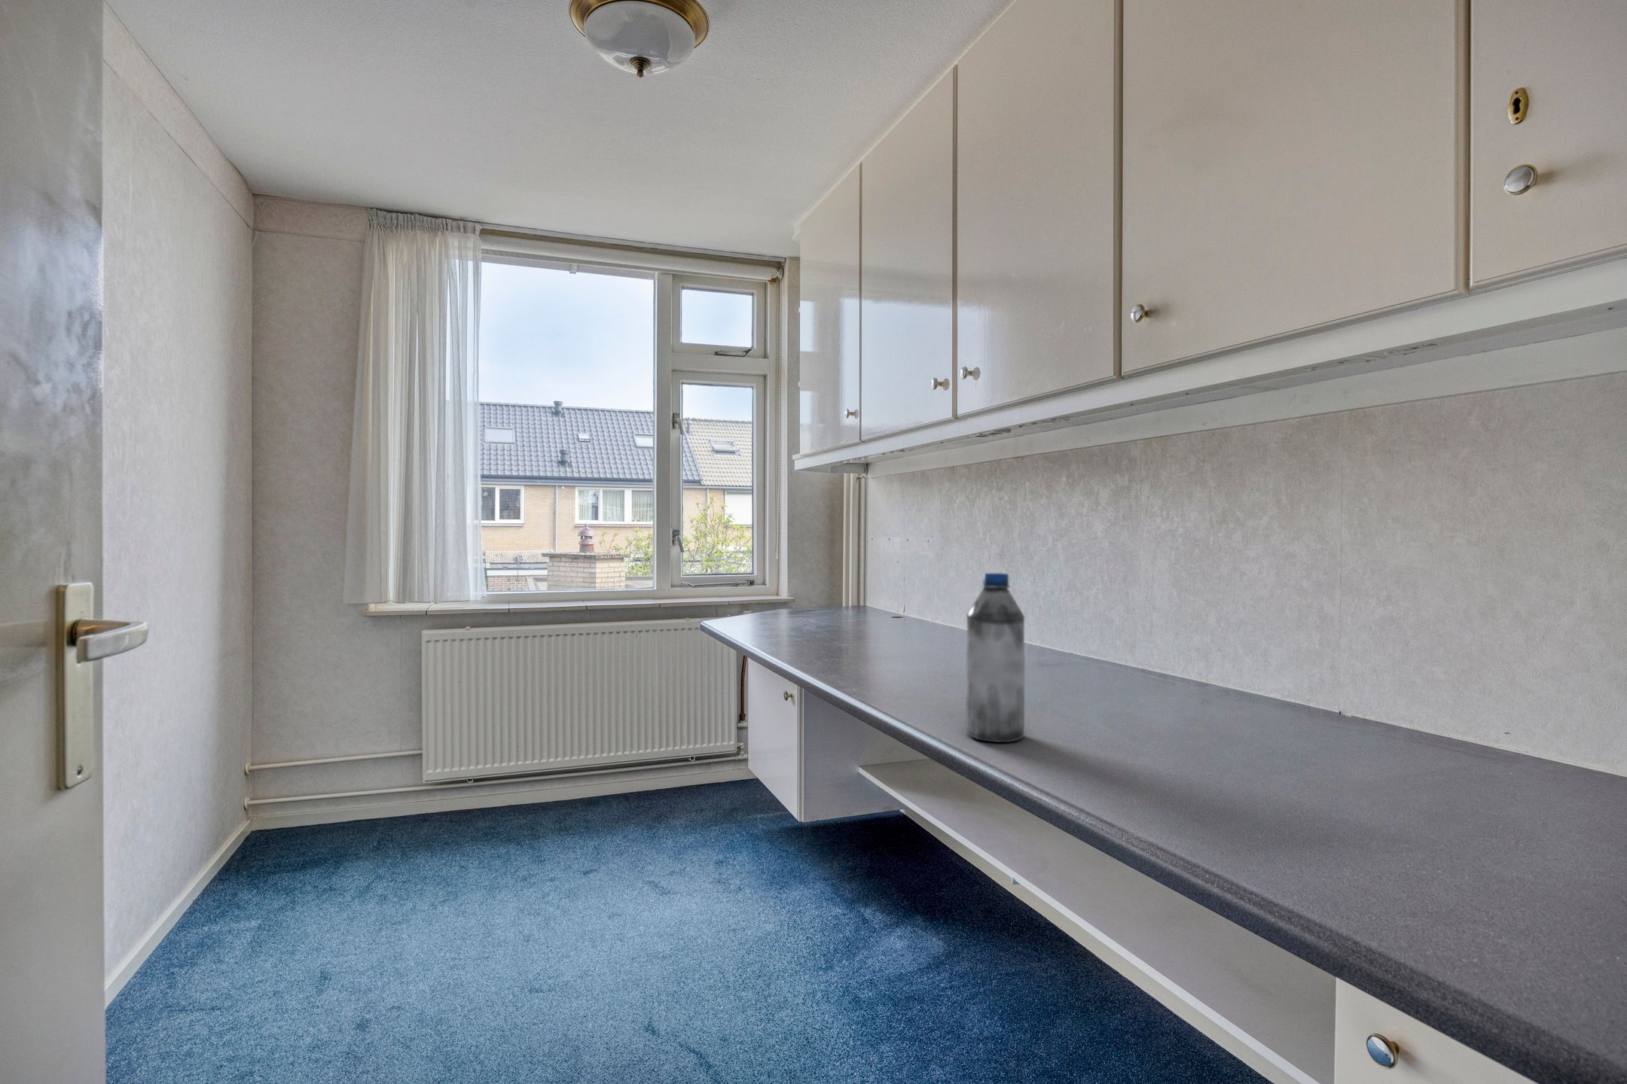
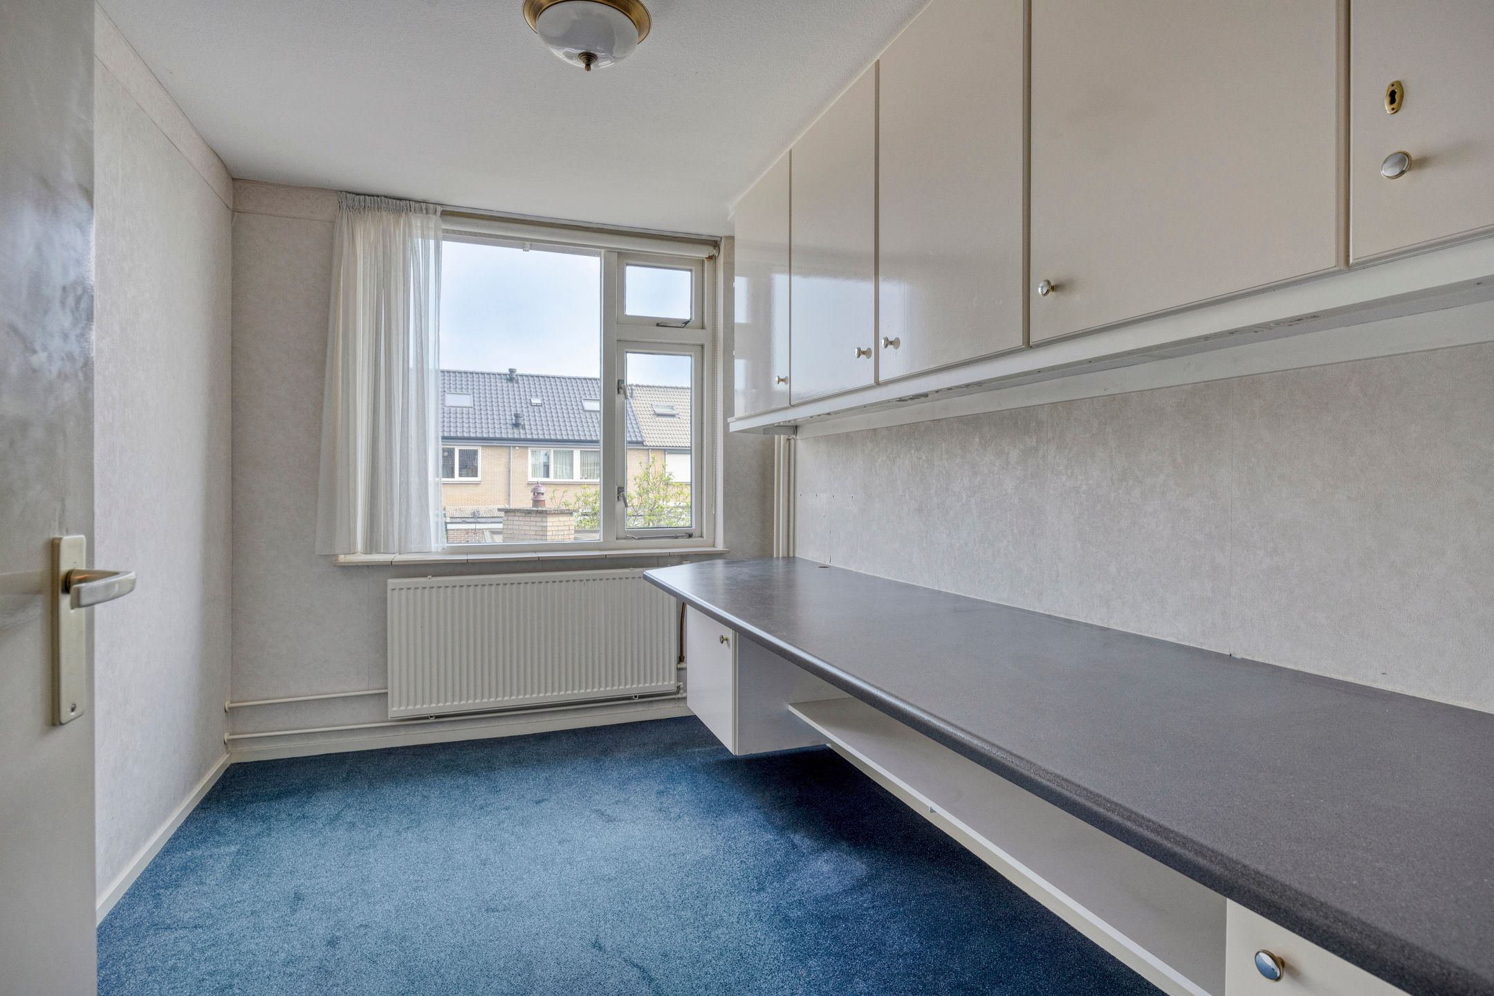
- water bottle [965,572,1025,743]
